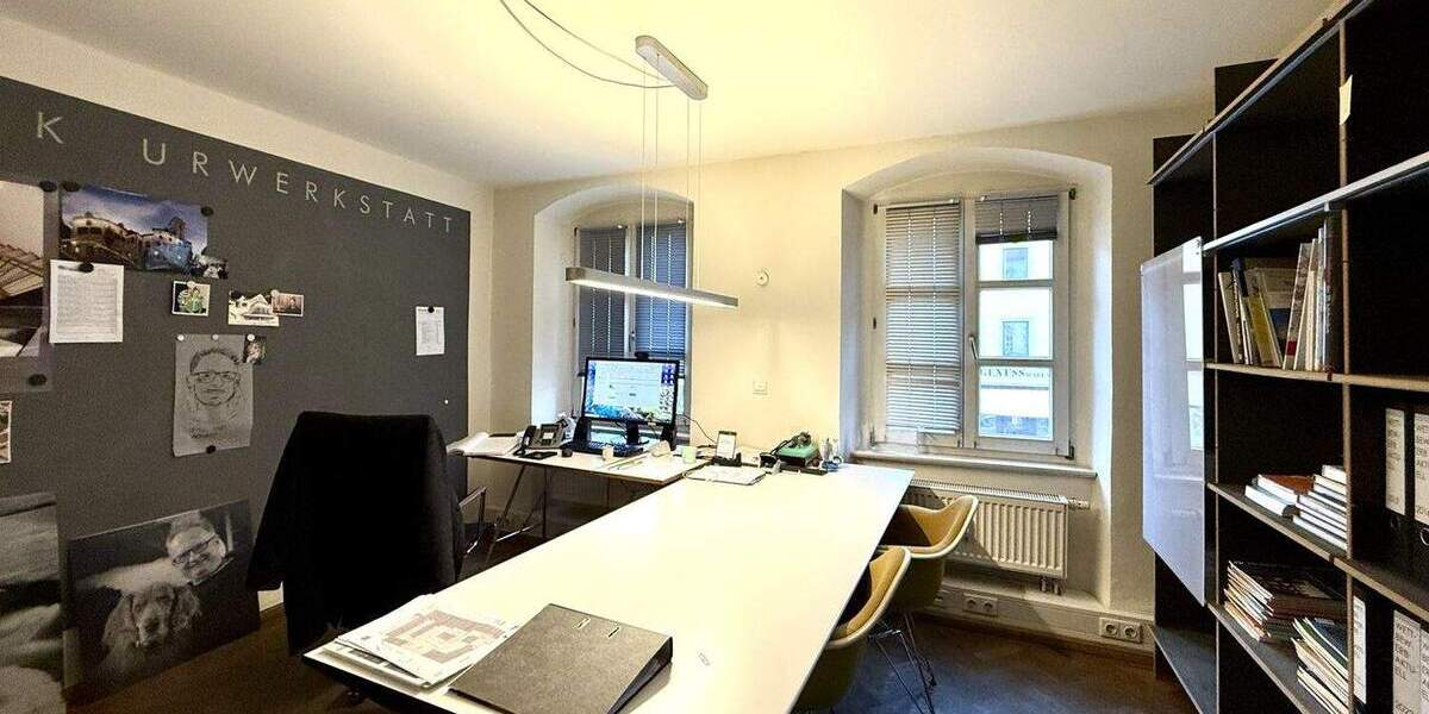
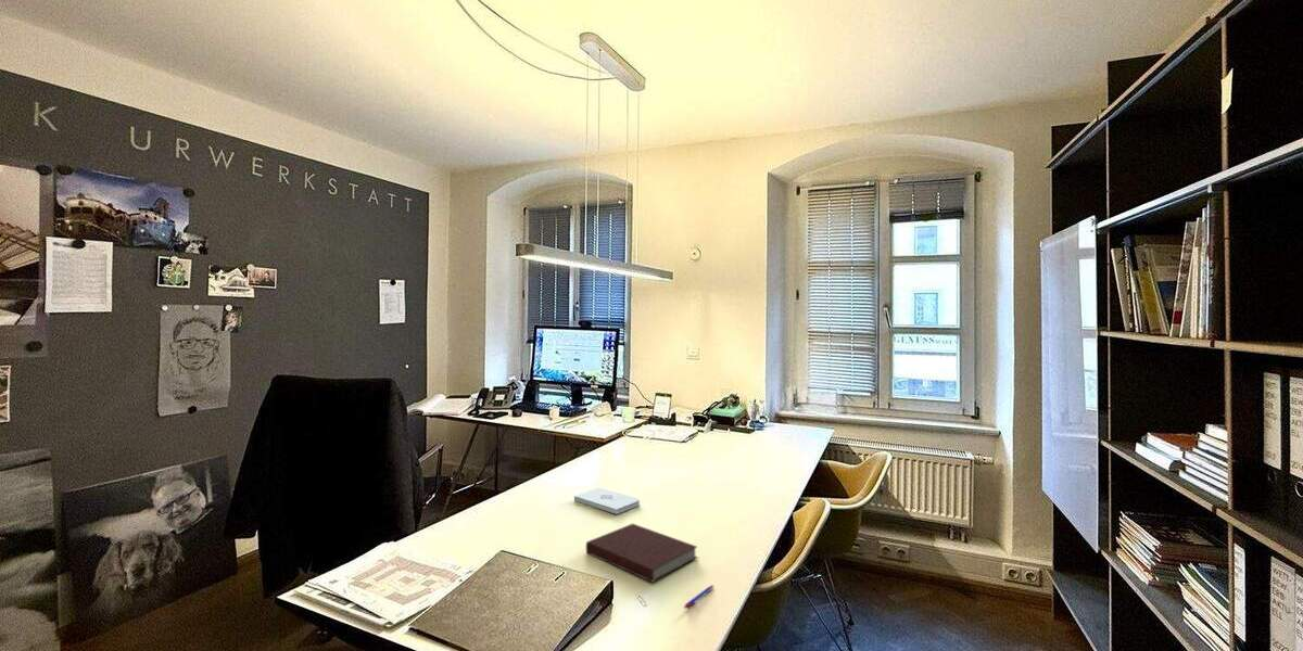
+ notepad [573,487,641,515]
+ pen [683,584,714,610]
+ notebook [585,523,698,583]
